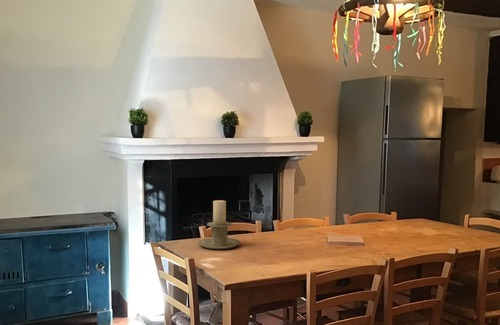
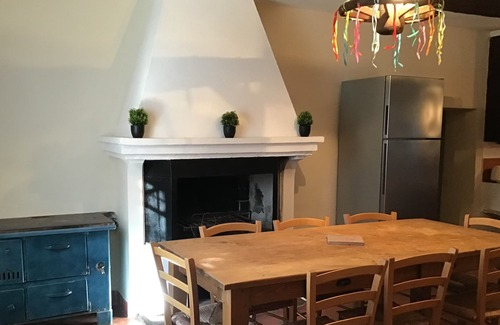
- candle holder [197,199,242,250]
